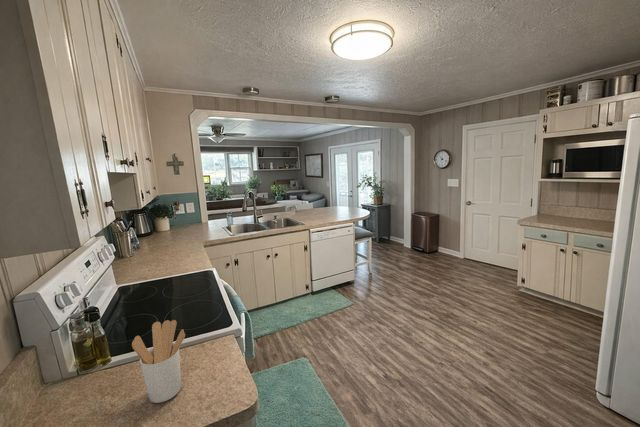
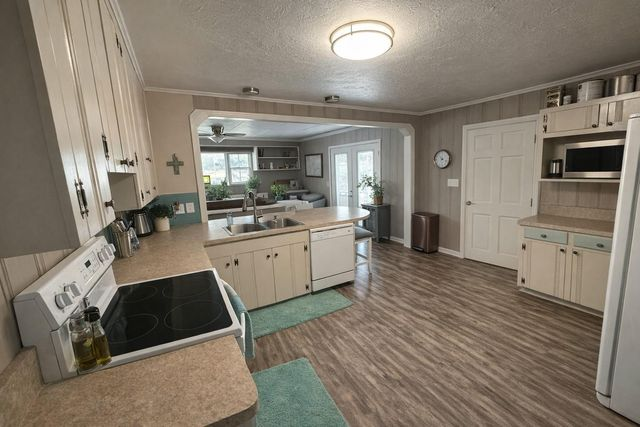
- utensil holder [131,319,186,404]
